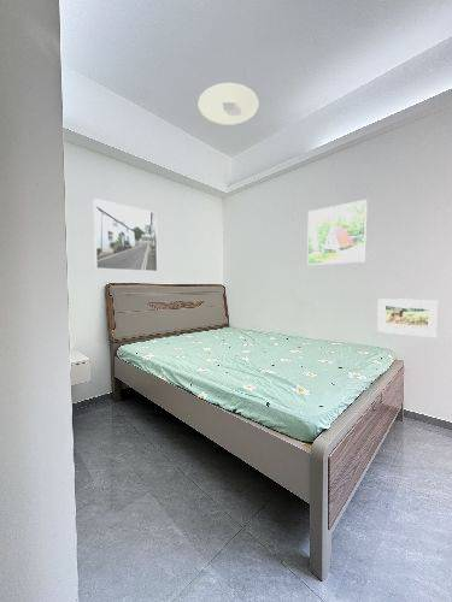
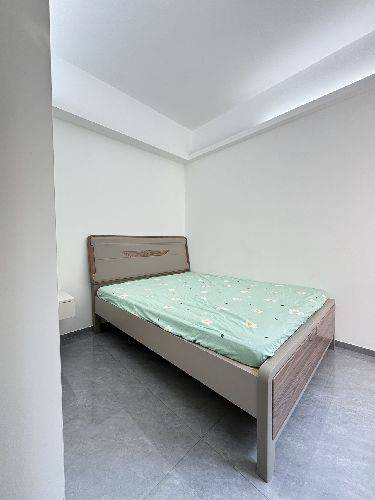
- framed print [93,197,158,272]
- ceiling light [198,82,259,126]
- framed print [376,297,440,338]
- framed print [306,199,369,266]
